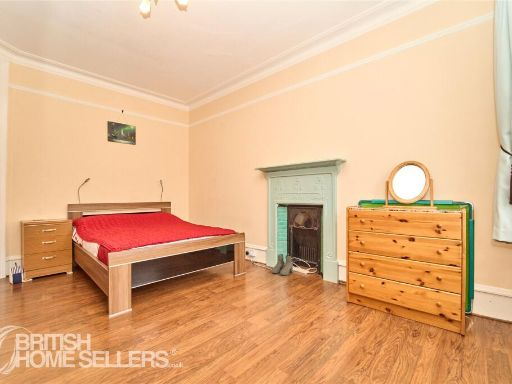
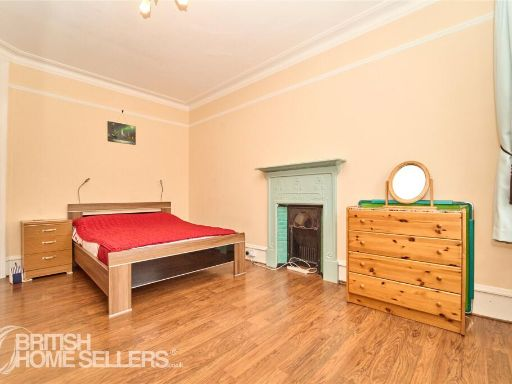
- boots [271,253,294,276]
